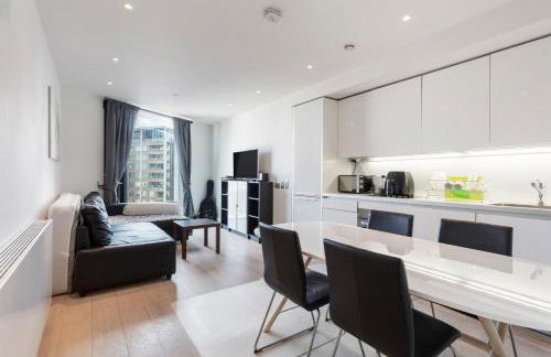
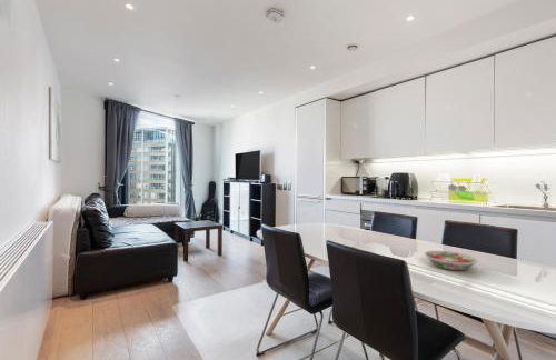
+ bowl [424,250,479,271]
